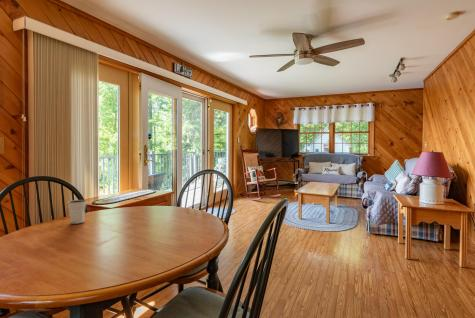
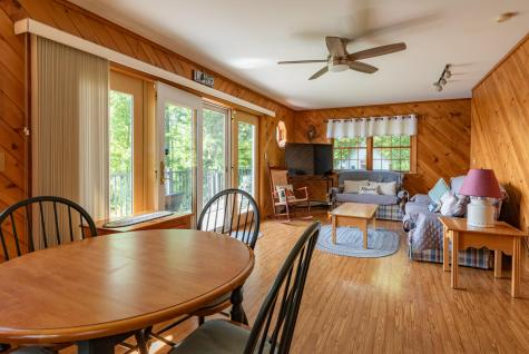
- dixie cup [66,199,88,225]
